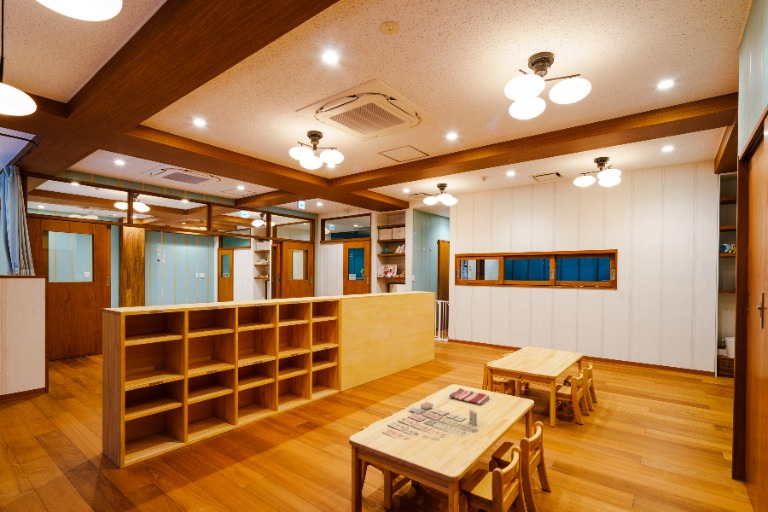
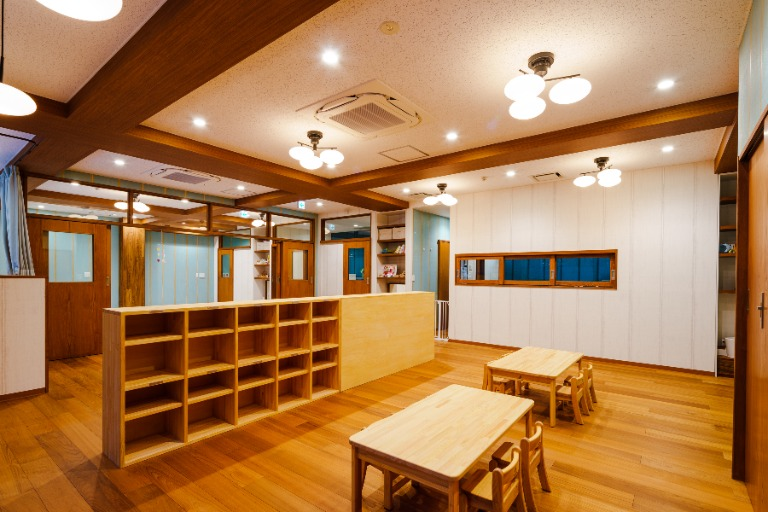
- dish towel [448,387,490,406]
- board game [381,401,481,442]
